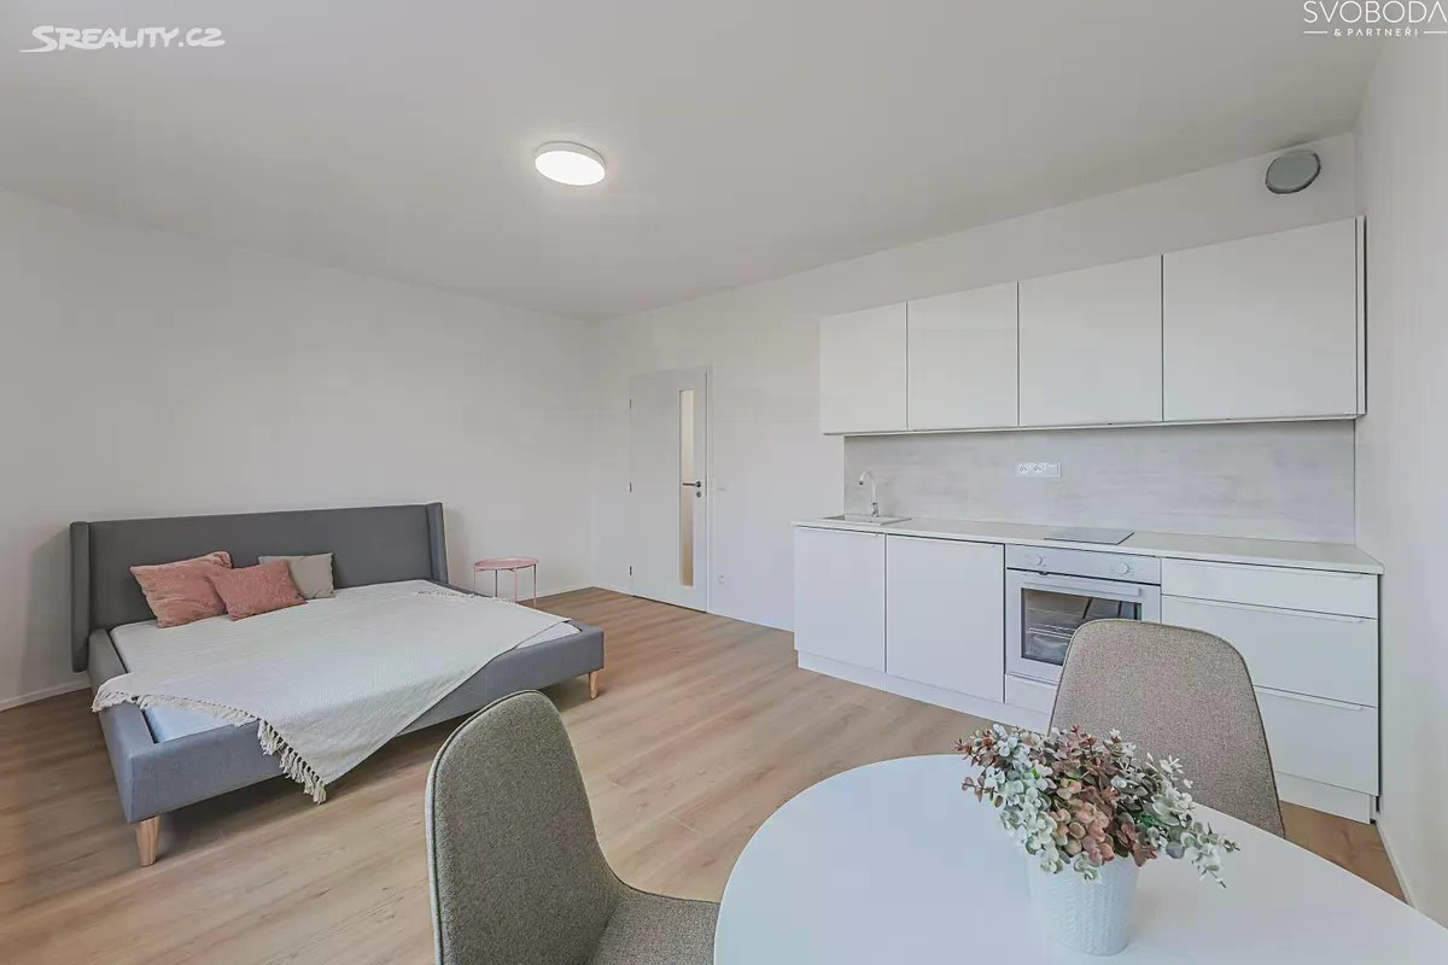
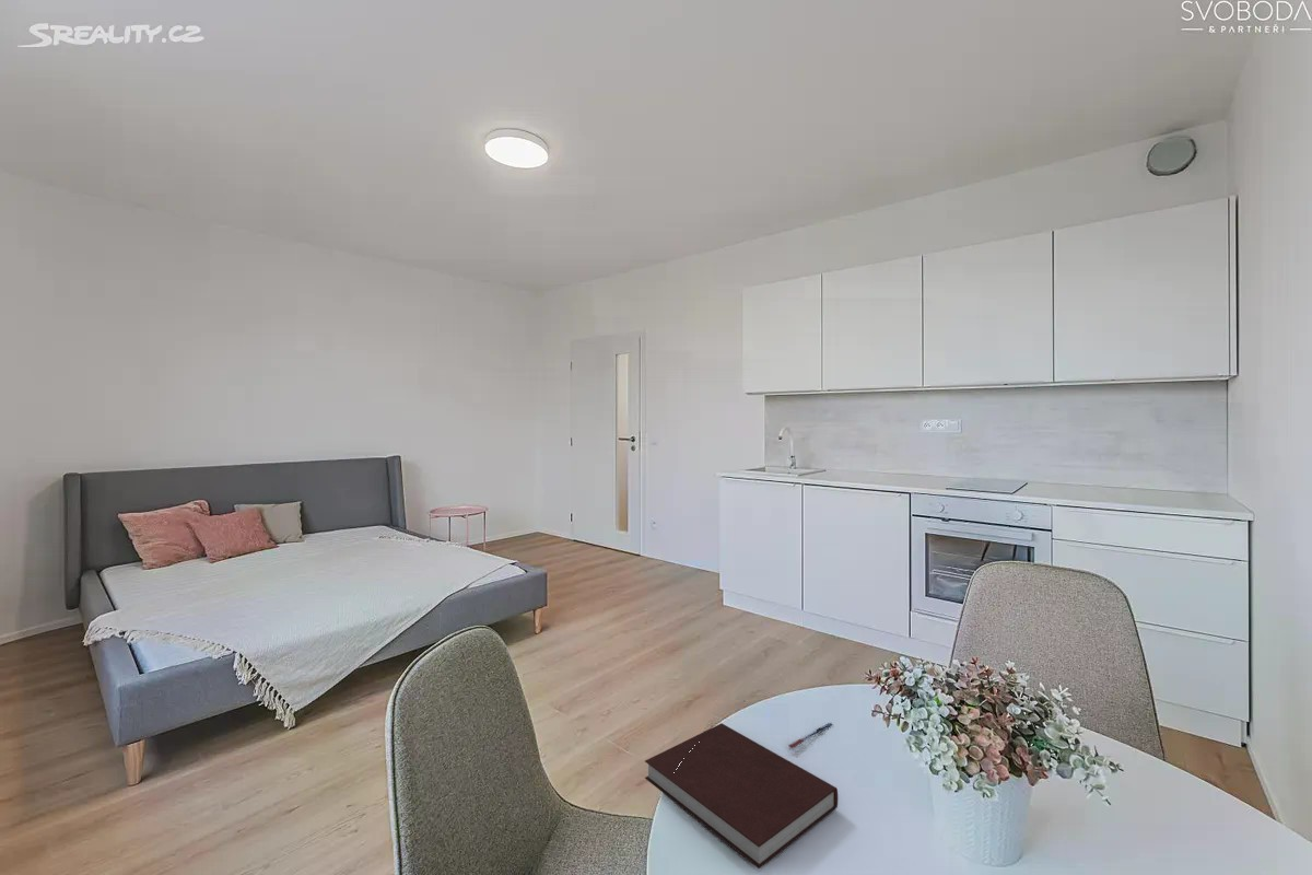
+ pen [788,722,833,749]
+ notebook [644,722,839,870]
